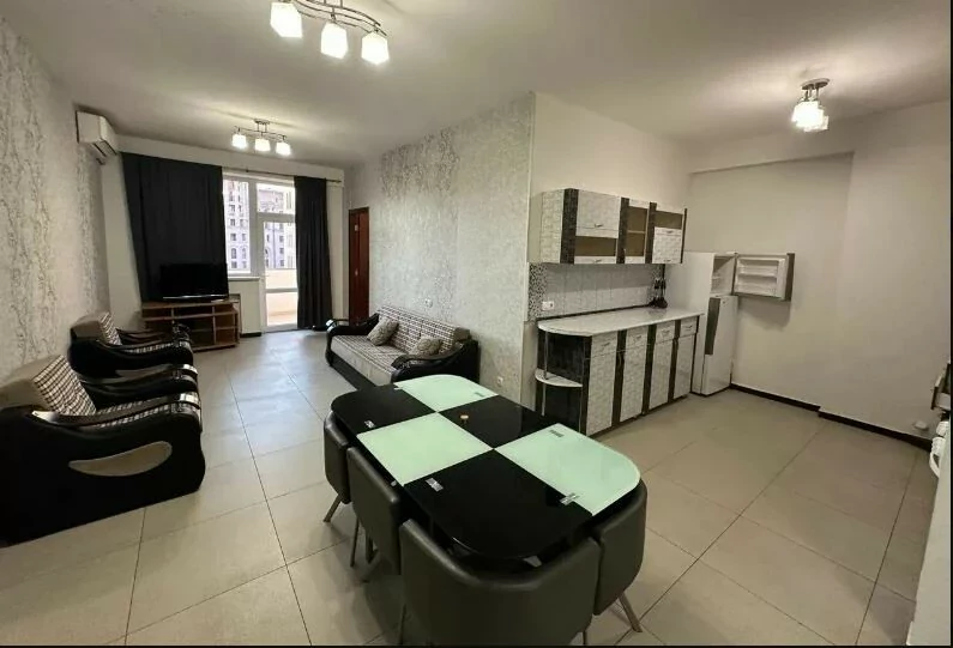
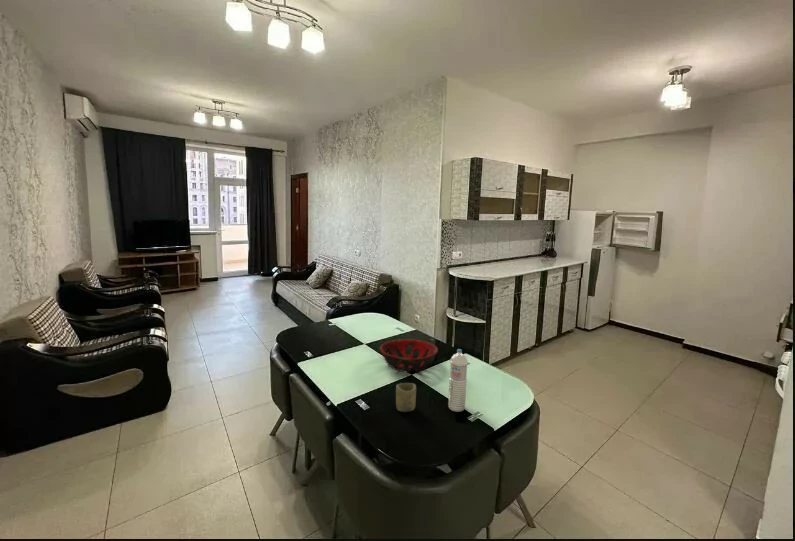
+ water bottle [447,348,469,413]
+ cup [395,382,417,413]
+ decorative bowl [379,338,439,373]
